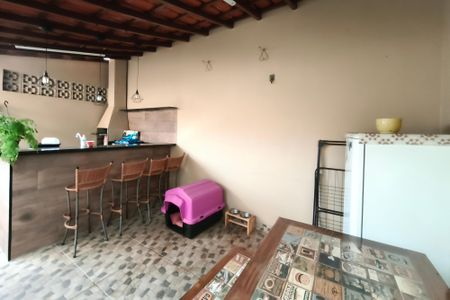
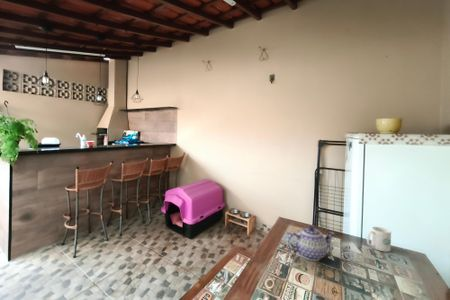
+ teapot [286,225,335,262]
+ mug [366,226,392,253]
